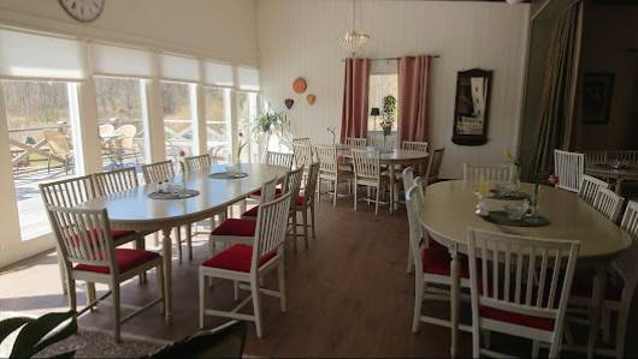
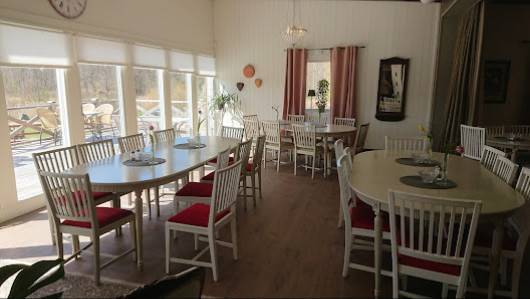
- candle [472,175,496,216]
